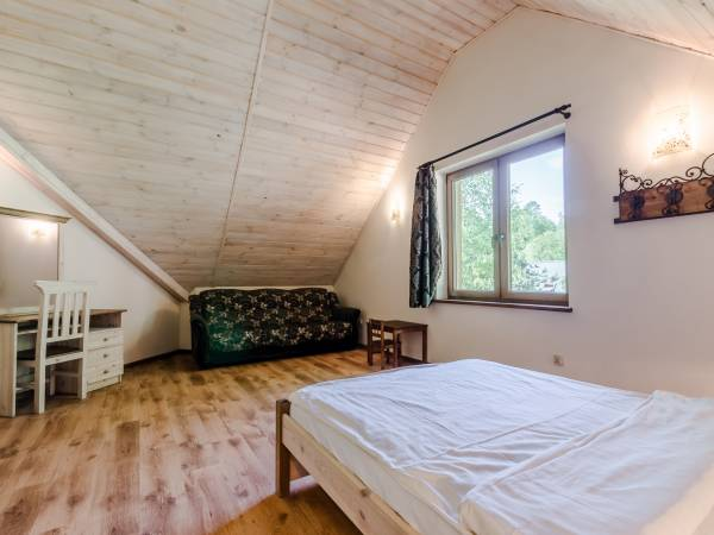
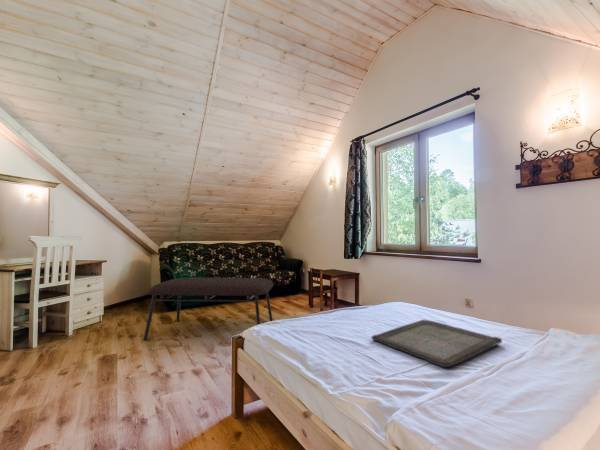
+ coffee table [142,277,274,342]
+ serving tray [370,318,503,369]
